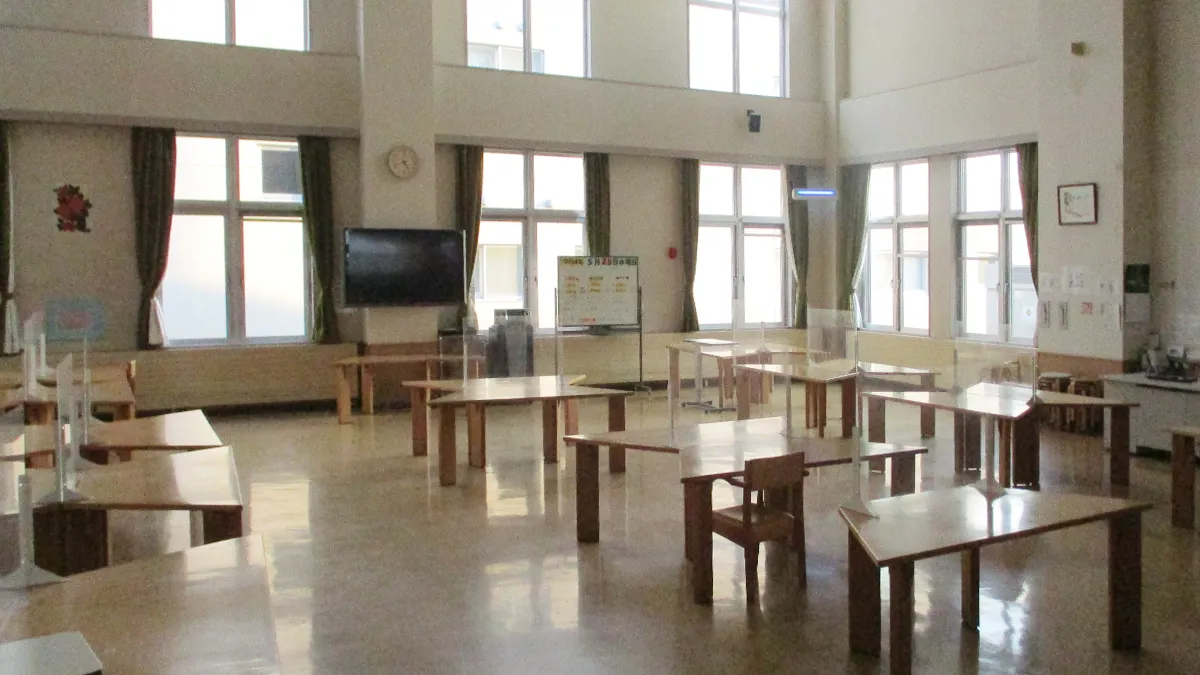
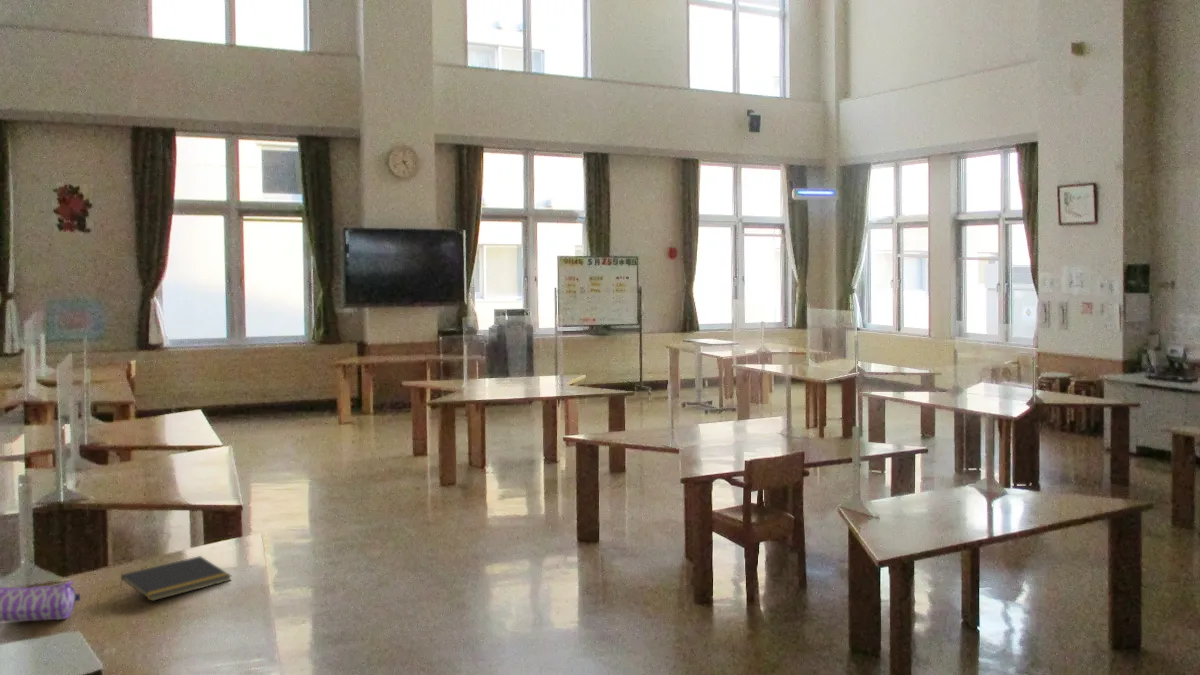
+ notepad [118,555,232,602]
+ pencil case [0,580,81,623]
